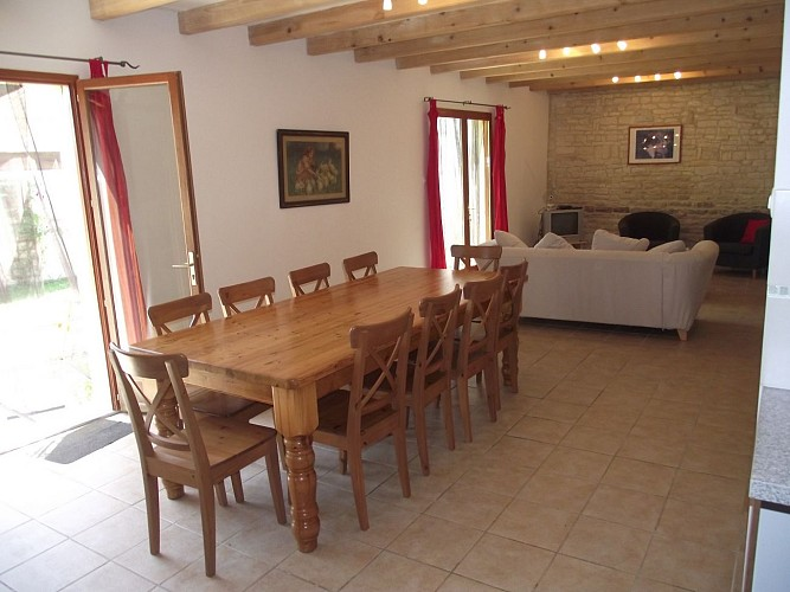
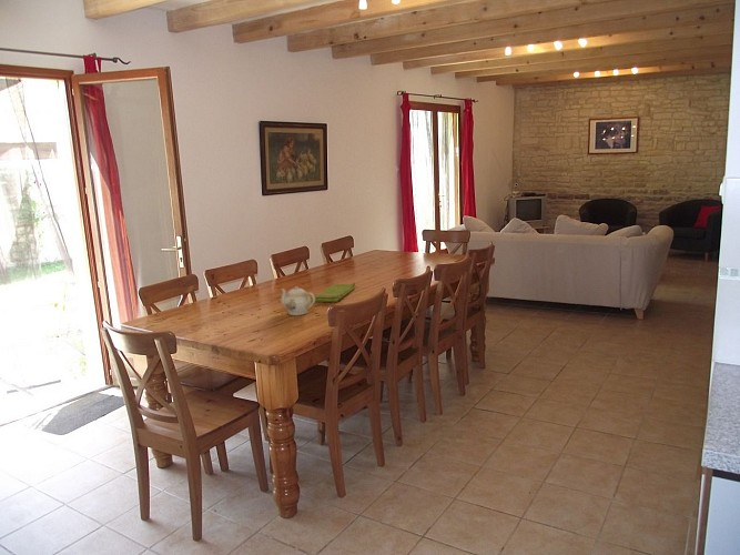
+ teapot [280,285,315,316]
+ dish towel [310,282,357,303]
